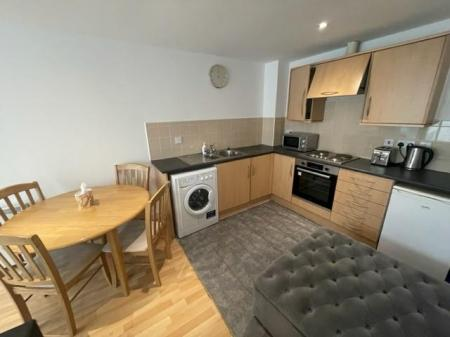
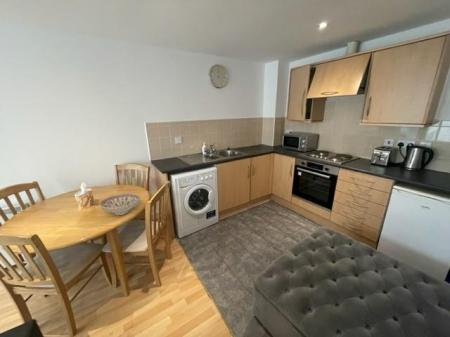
+ decorative bowl [99,192,140,216]
